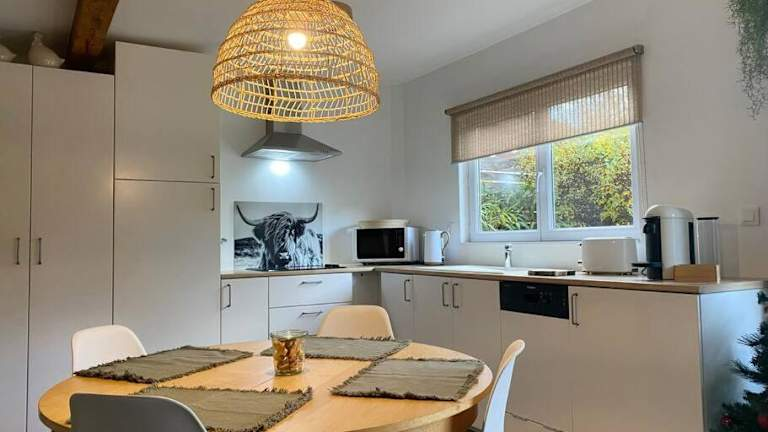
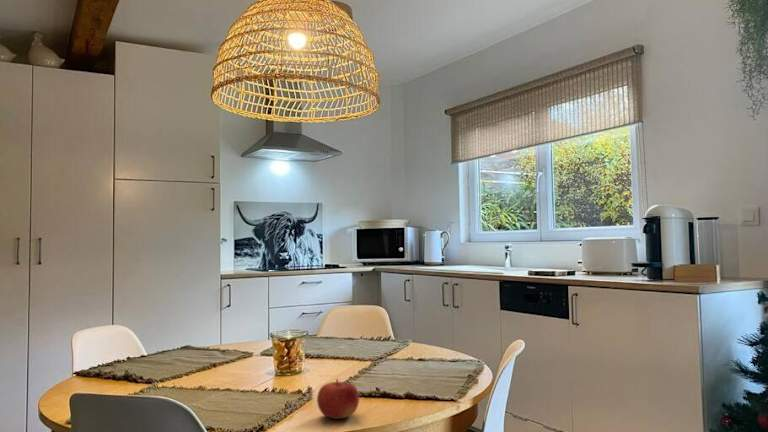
+ fruit [316,378,360,420]
